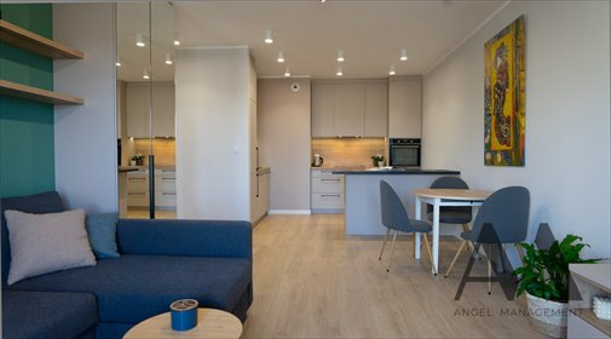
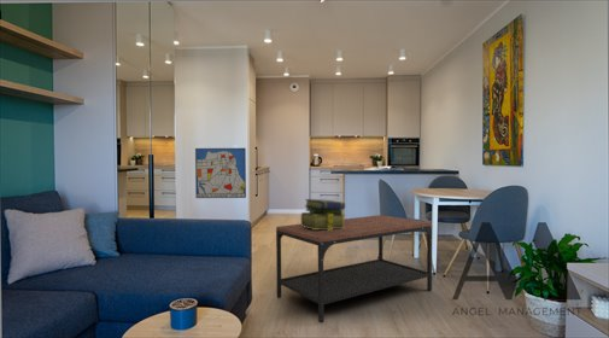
+ stack of books [300,198,346,231]
+ coffee table [275,214,433,325]
+ wall art [194,147,247,199]
